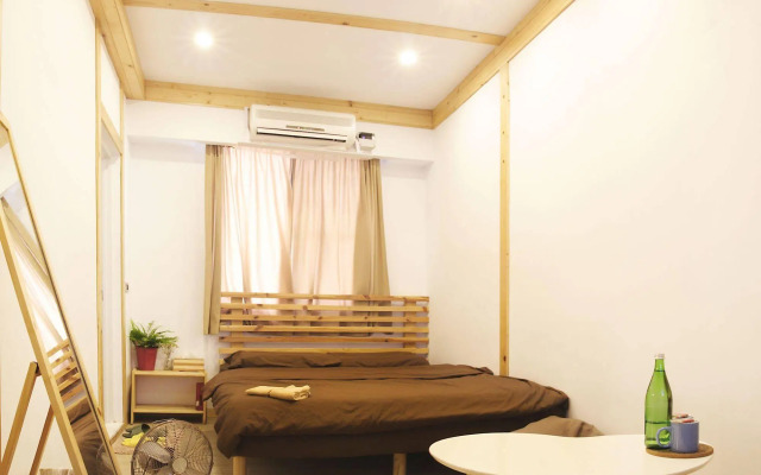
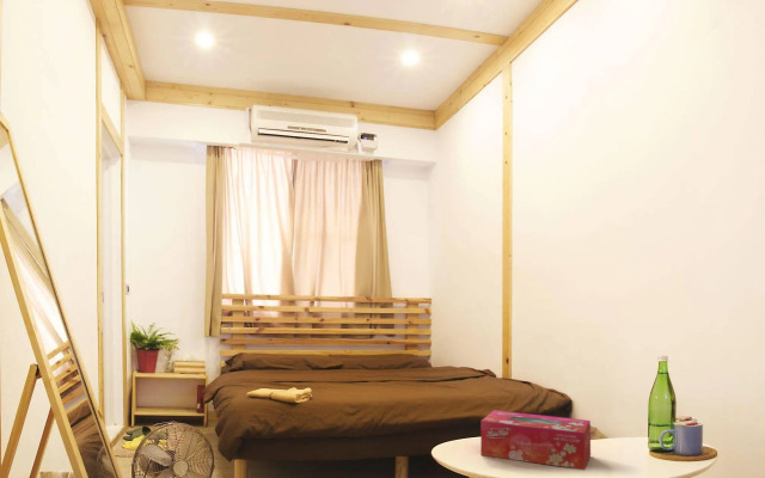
+ tissue box [479,410,592,471]
